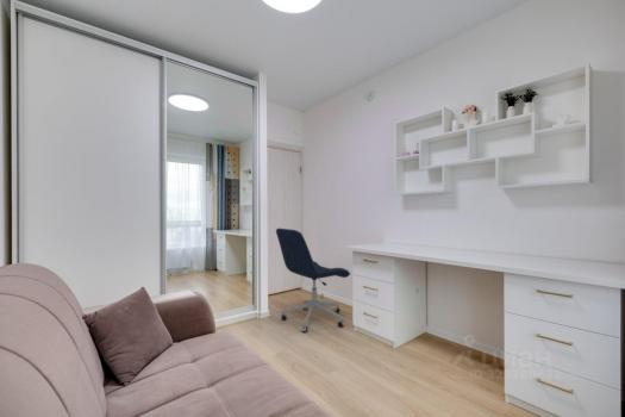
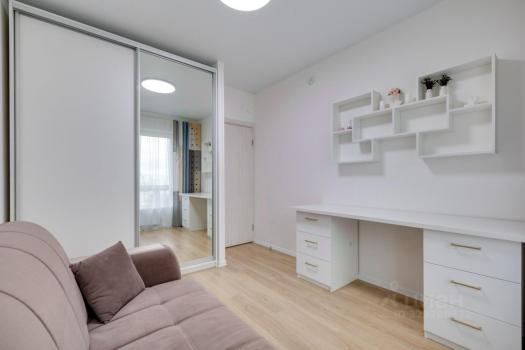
- office chair [275,228,351,334]
